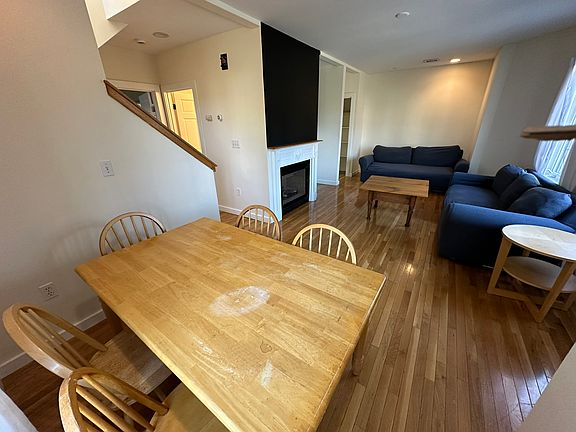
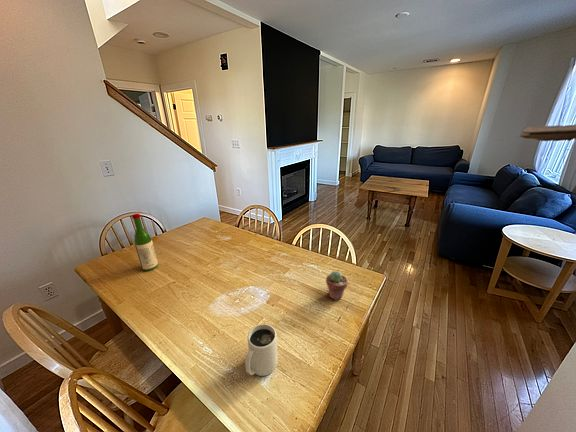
+ wine bottle [131,213,159,272]
+ potted succulent [325,269,349,301]
+ mug [244,323,279,377]
